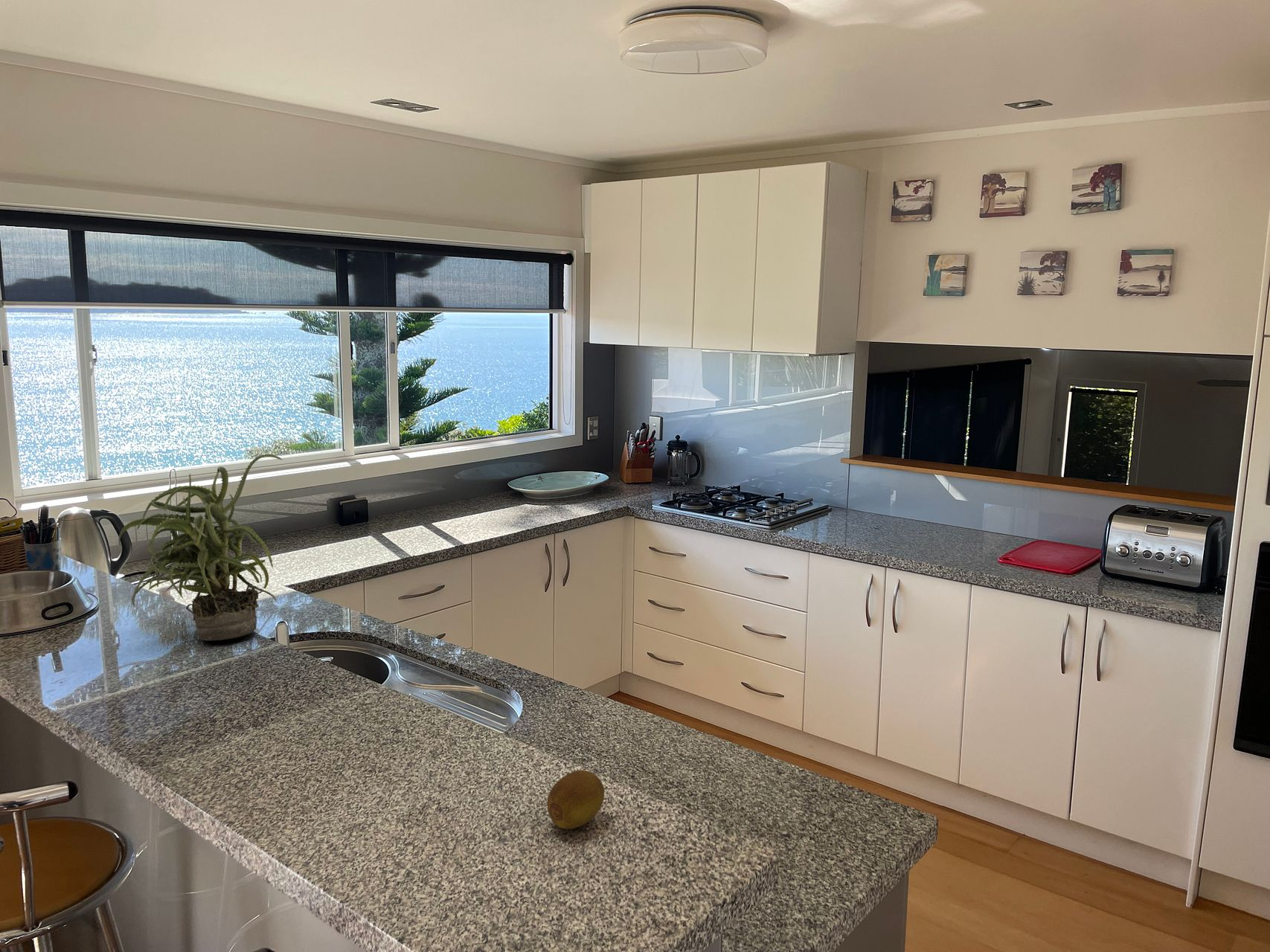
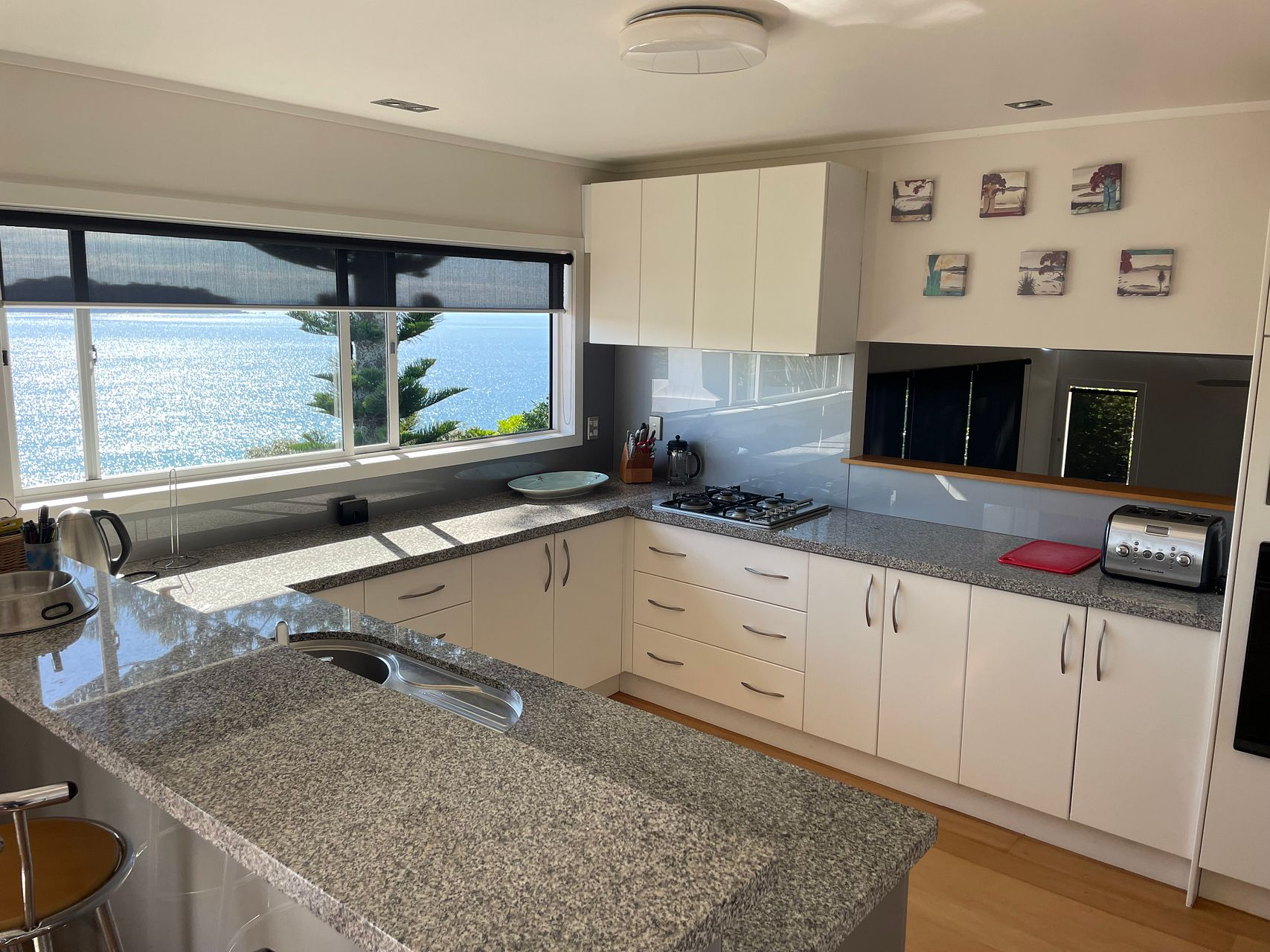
- fruit [547,770,605,830]
- potted plant [118,454,283,641]
